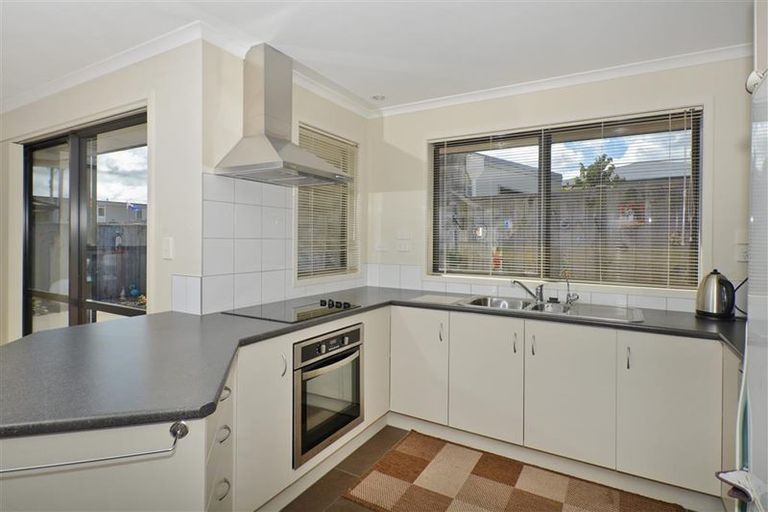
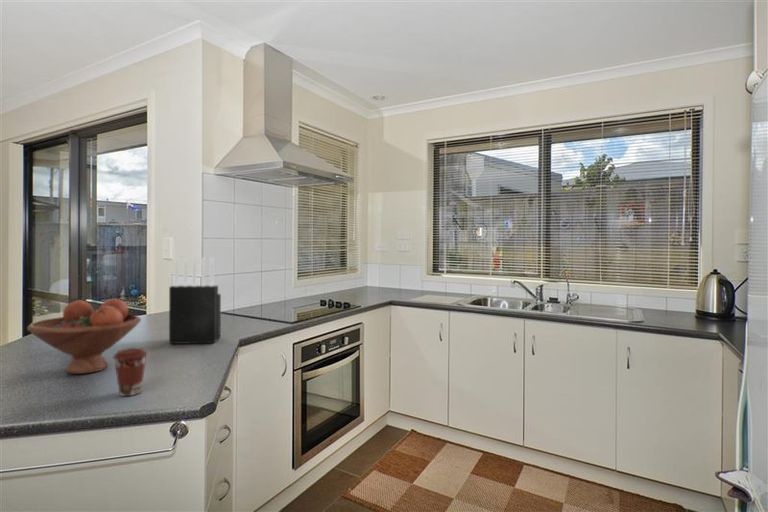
+ knife block [168,257,222,345]
+ coffee cup [112,347,149,397]
+ fruit bowl [26,298,142,375]
